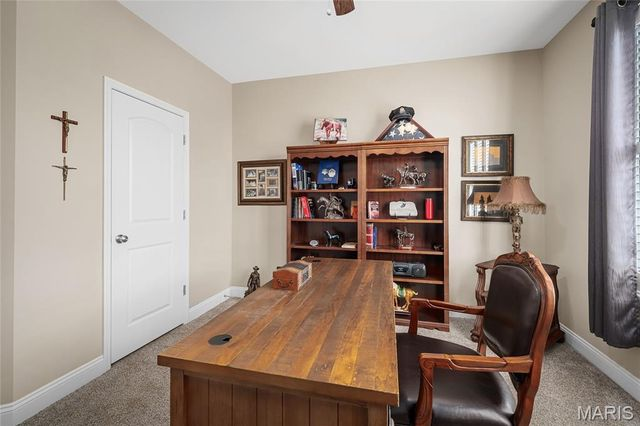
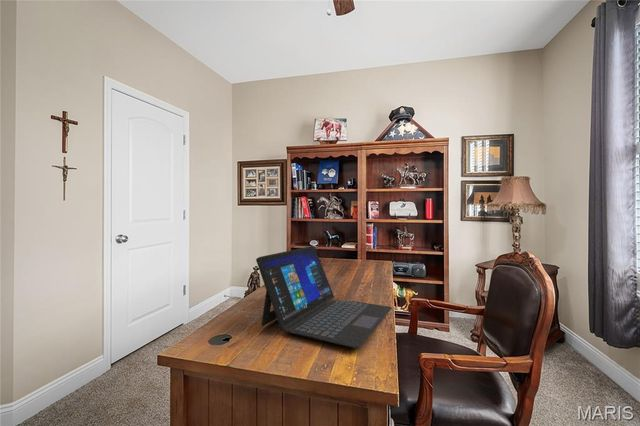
+ laptop [255,245,393,349]
